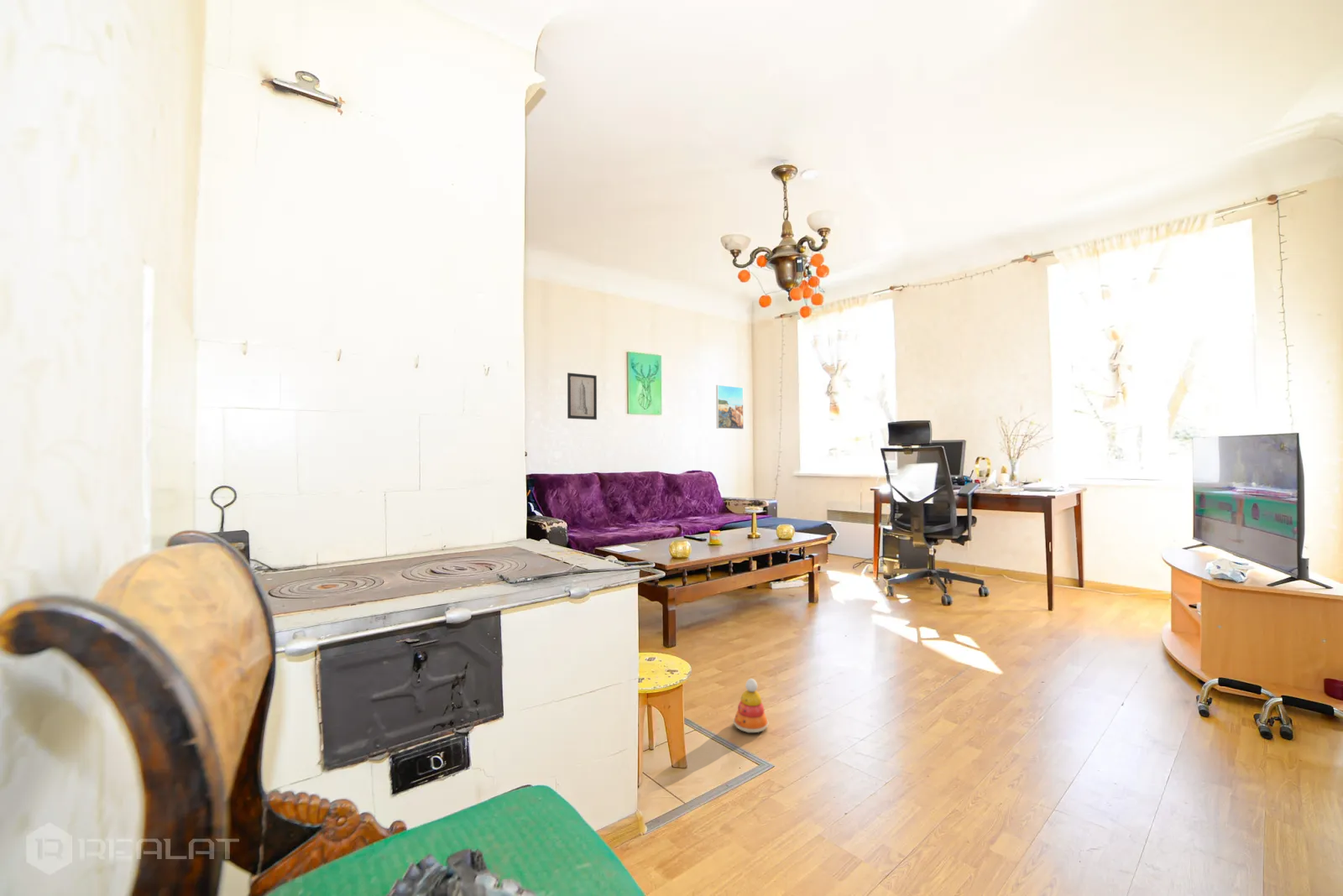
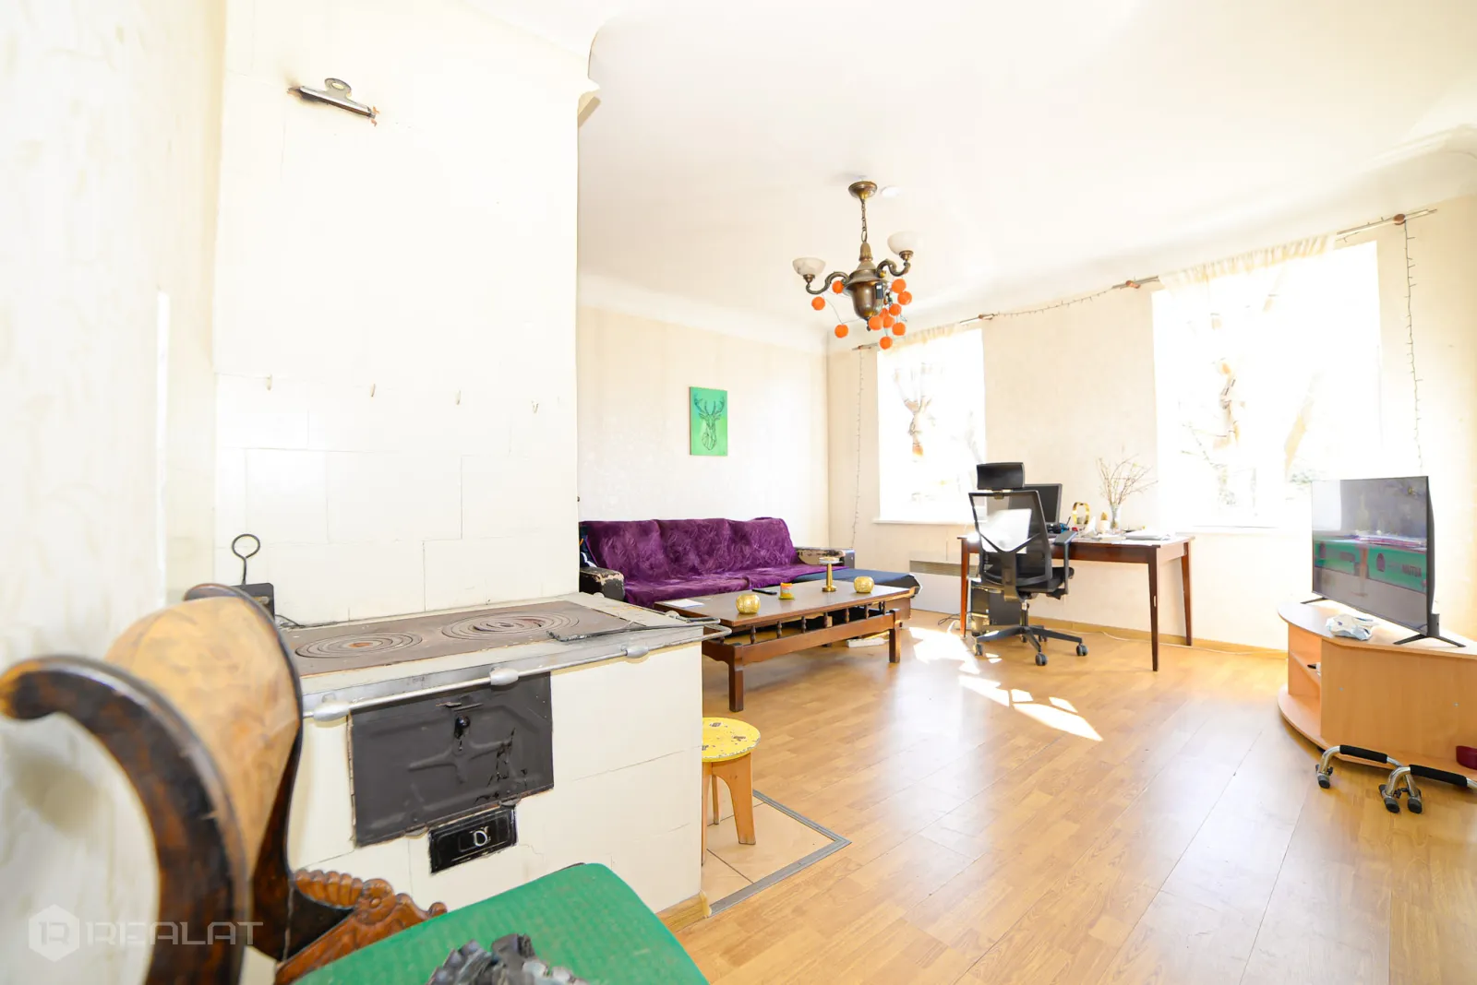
- wall art [567,372,598,420]
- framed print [715,384,745,430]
- stacking toy [733,678,769,733]
